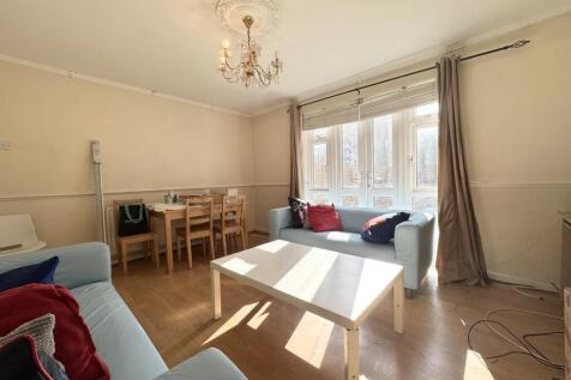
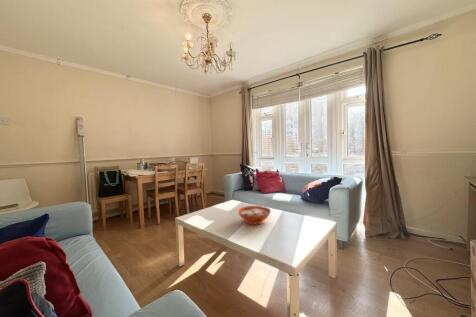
+ decorative bowl [237,205,272,226]
